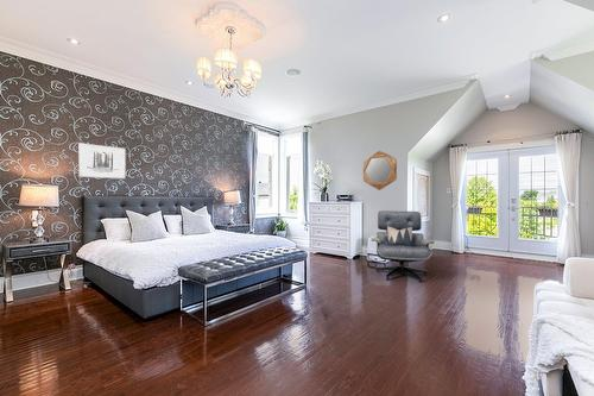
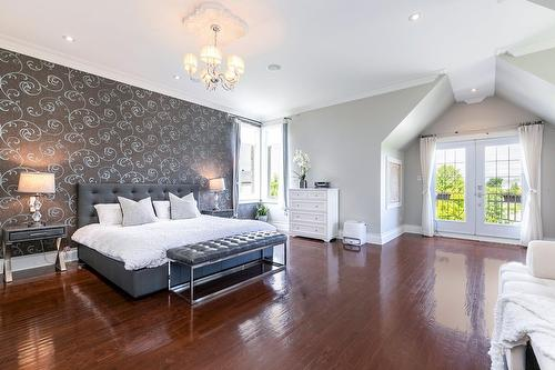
- lounge chair [371,209,435,284]
- home mirror [362,150,398,191]
- wall art [77,142,127,180]
